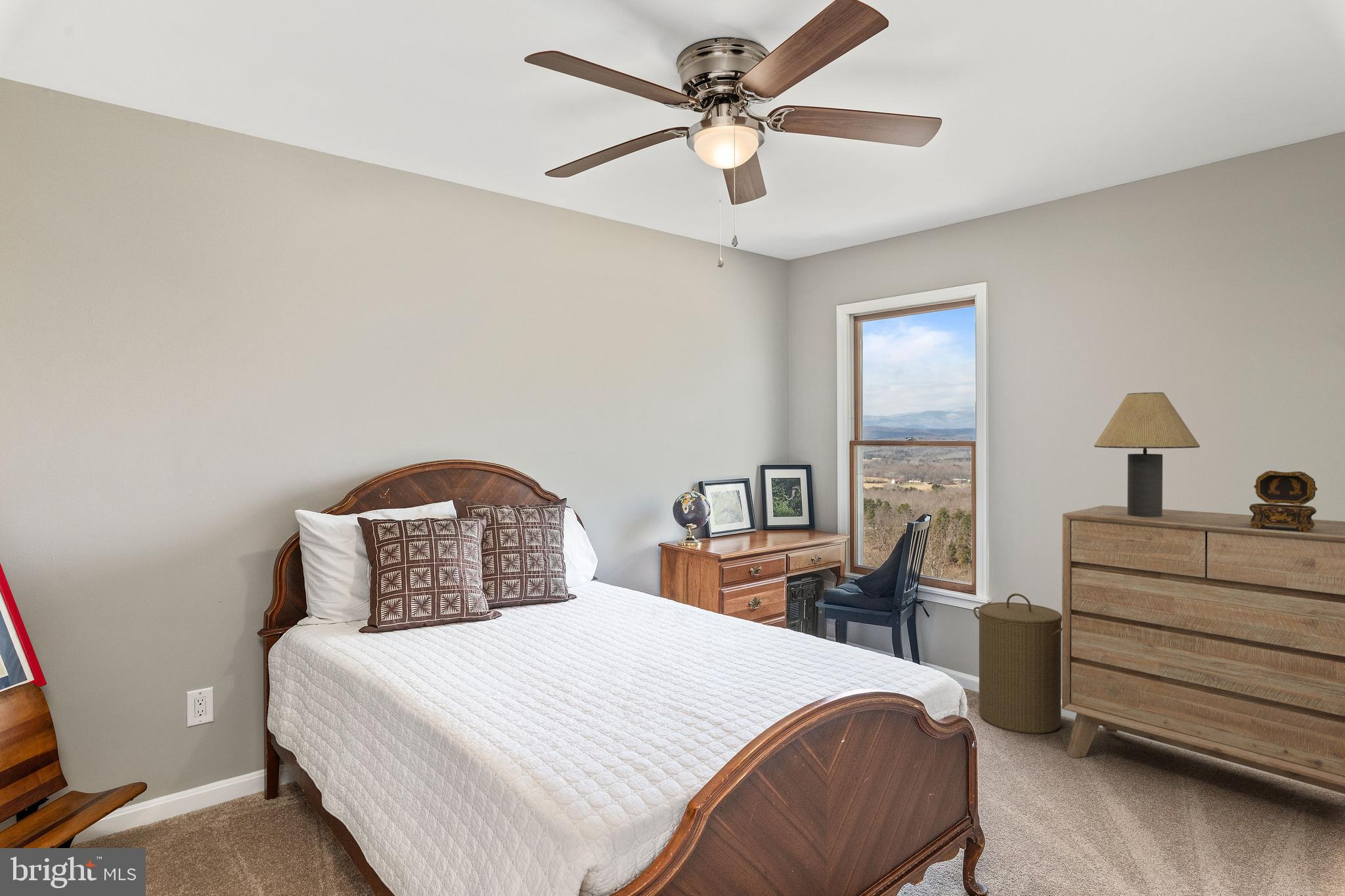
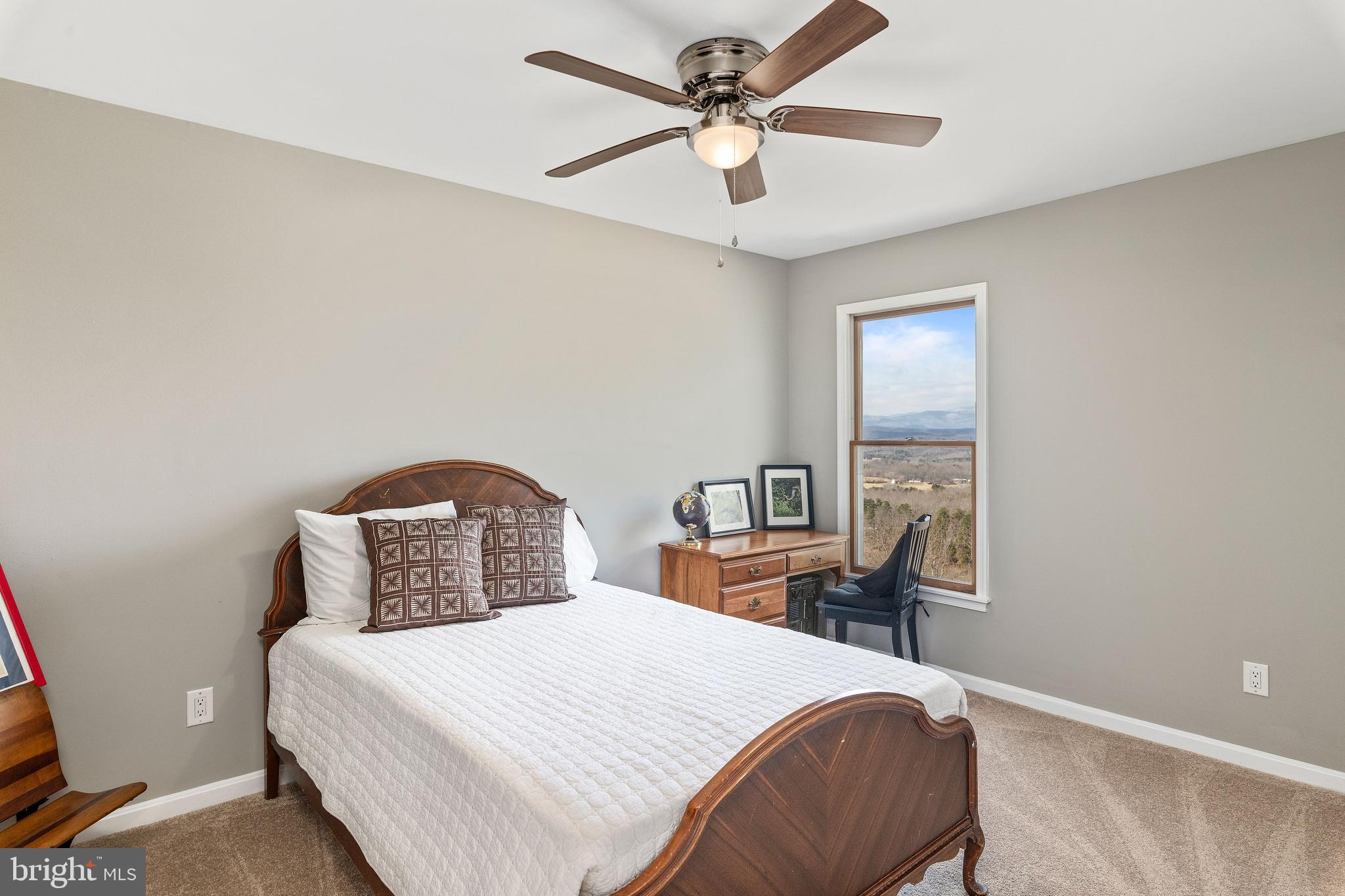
- jewelry box [1248,470,1318,532]
- laundry hamper [973,593,1062,735]
- dresser [1061,505,1345,795]
- table lamp [1093,392,1201,517]
